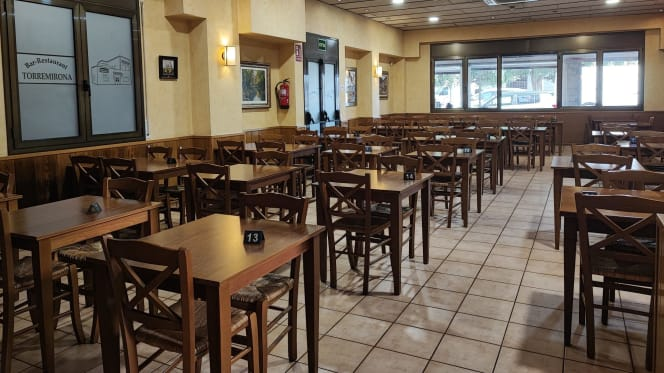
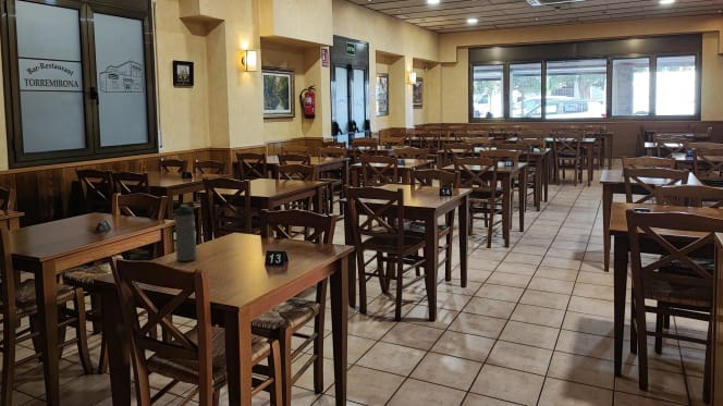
+ water bottle [174,204,198,262]
